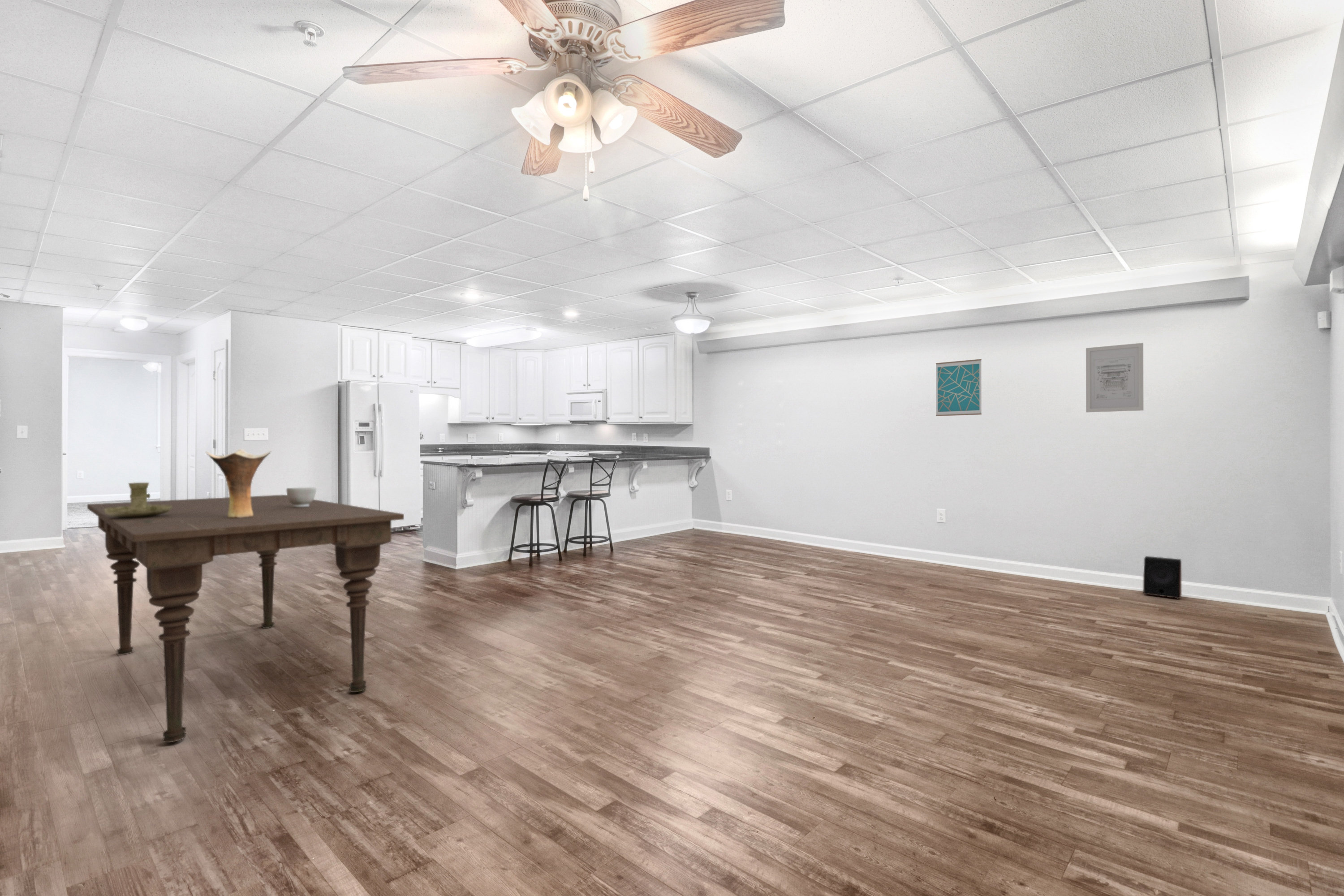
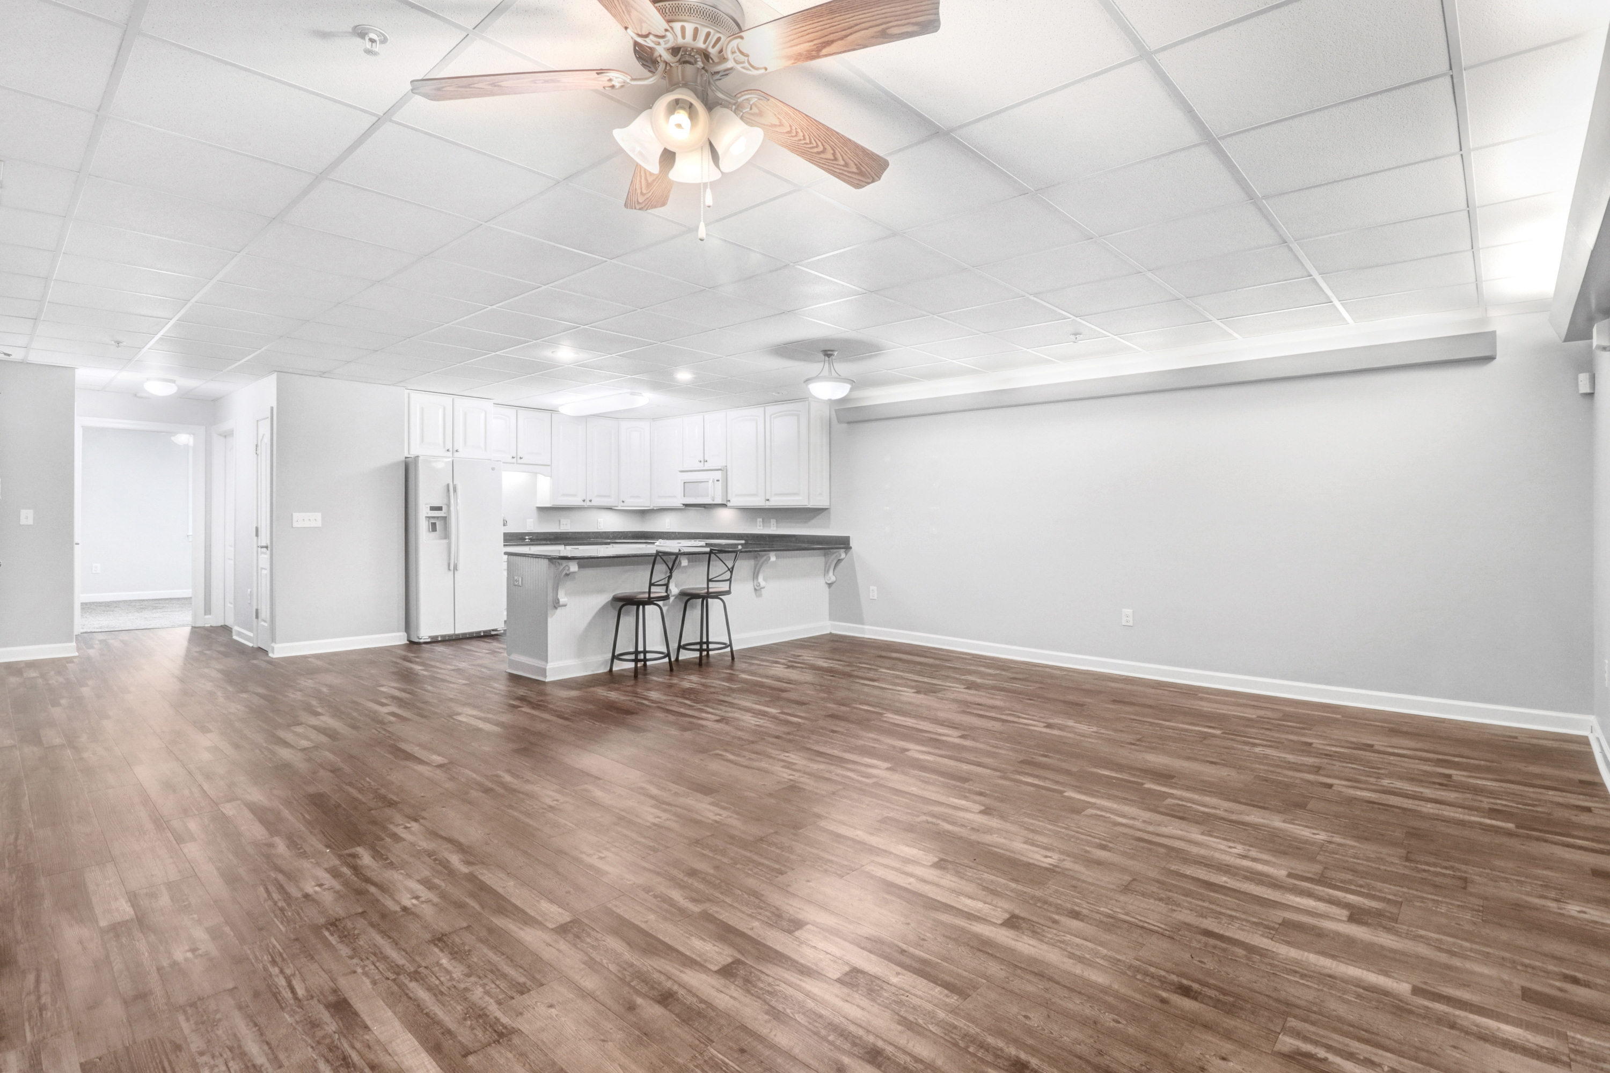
- vase [205,448,272,517]
- bowl [286,487,317,507]
- wall art [935,358,982,417]
- speaker [1143,556,1182,599]
- dining table [87,494,405,743]
- candle holder [104,482,172,518]
- wall art [1086,342,1144,413]
